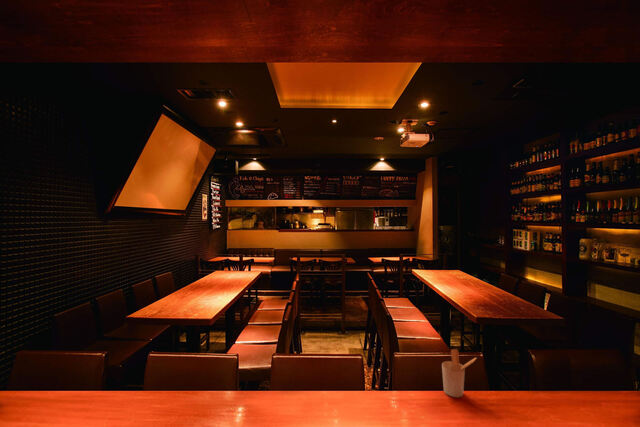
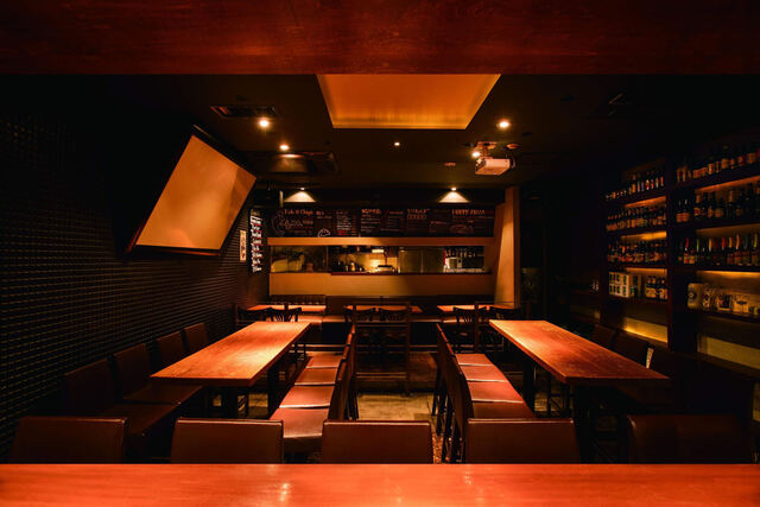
- utensil holder [441,348,478,398]
